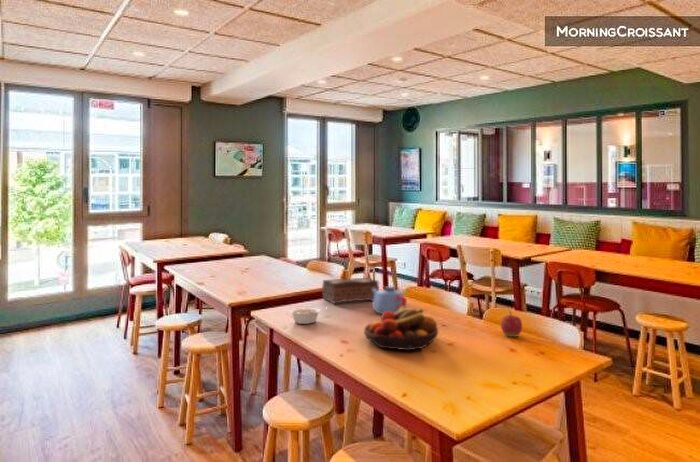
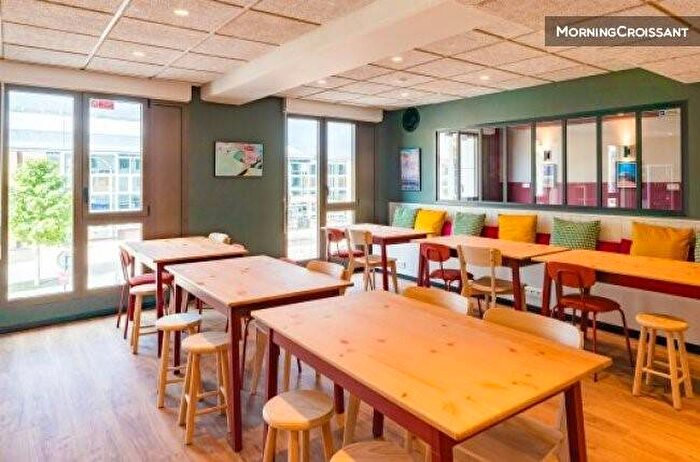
- teapot [371,285,408,315]
- tissue box [321,277,380,304]
- legume [289,307,325,325]
- fruit bowl [363,306,439,351]
- apple [500,309,523,338]
